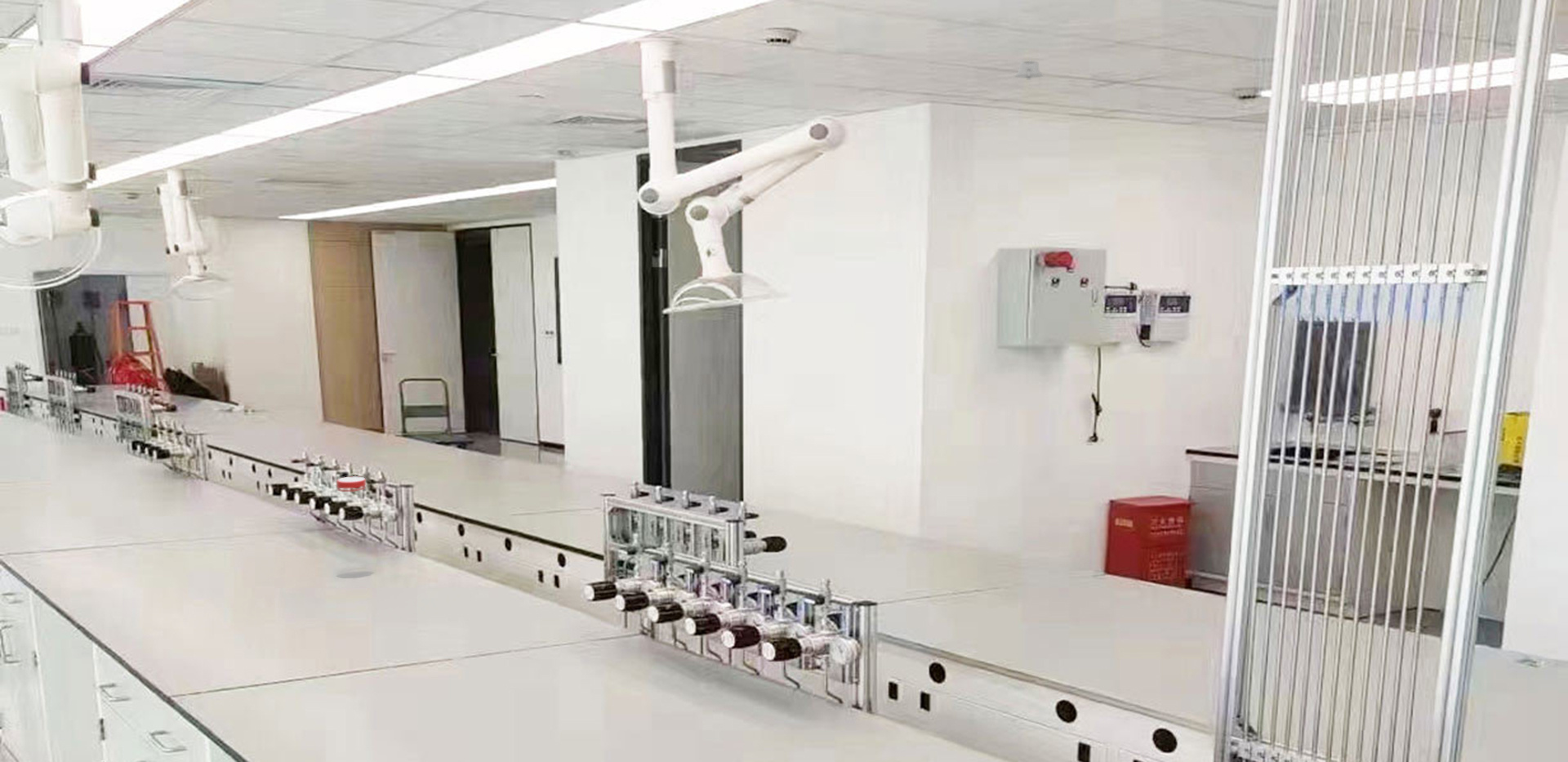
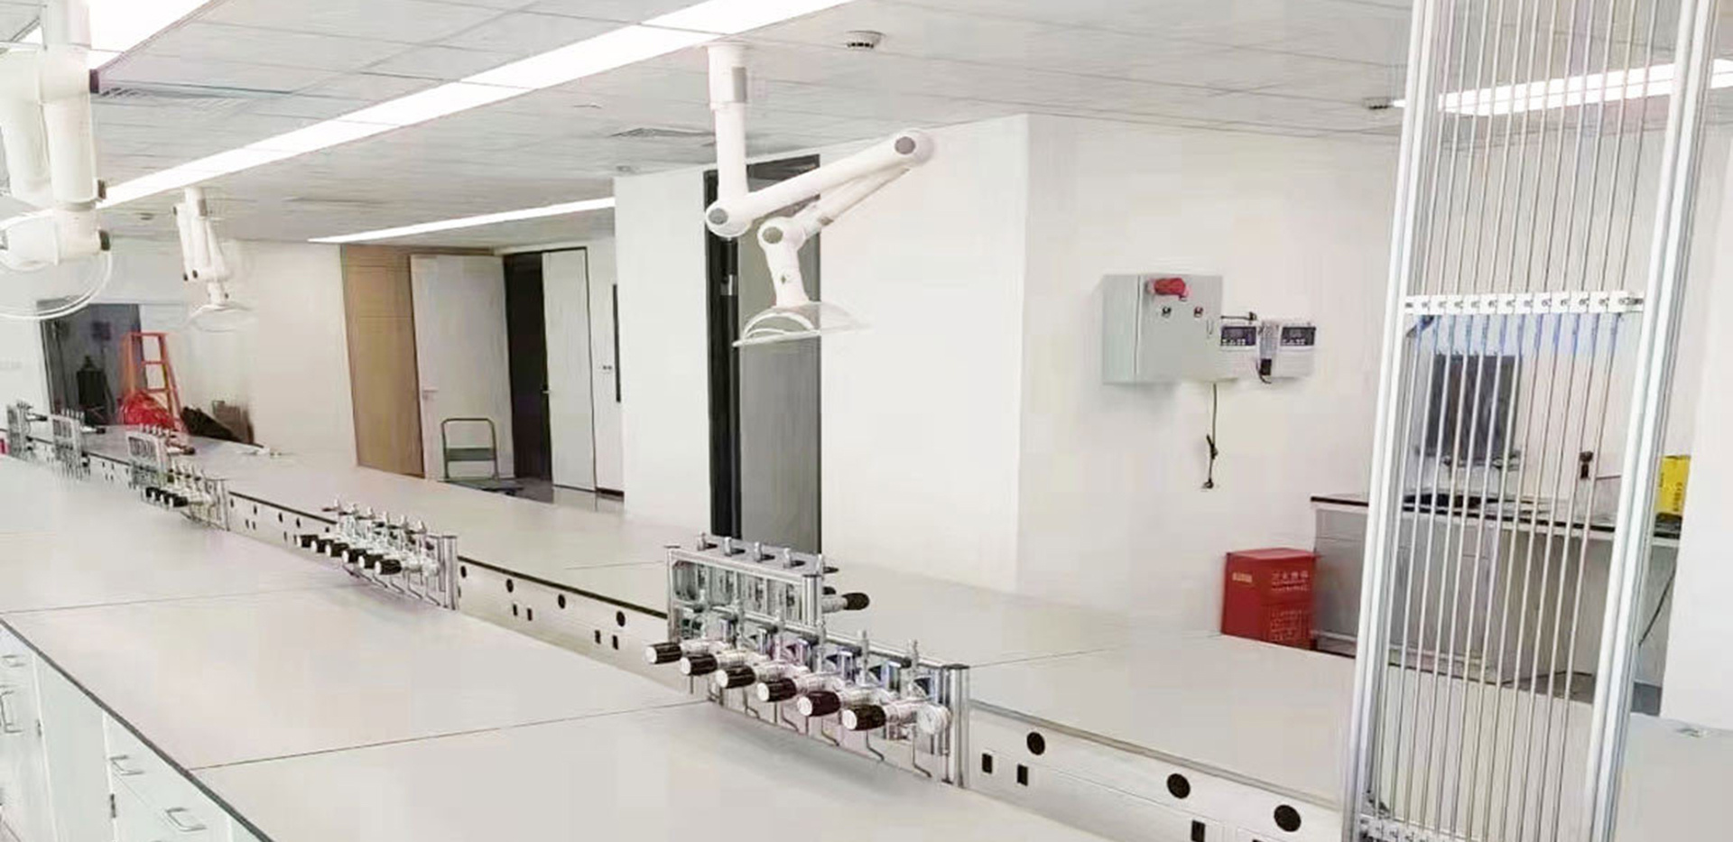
- recessed light [1013,60,1045,80]
- bottle [336,475,367,492]
